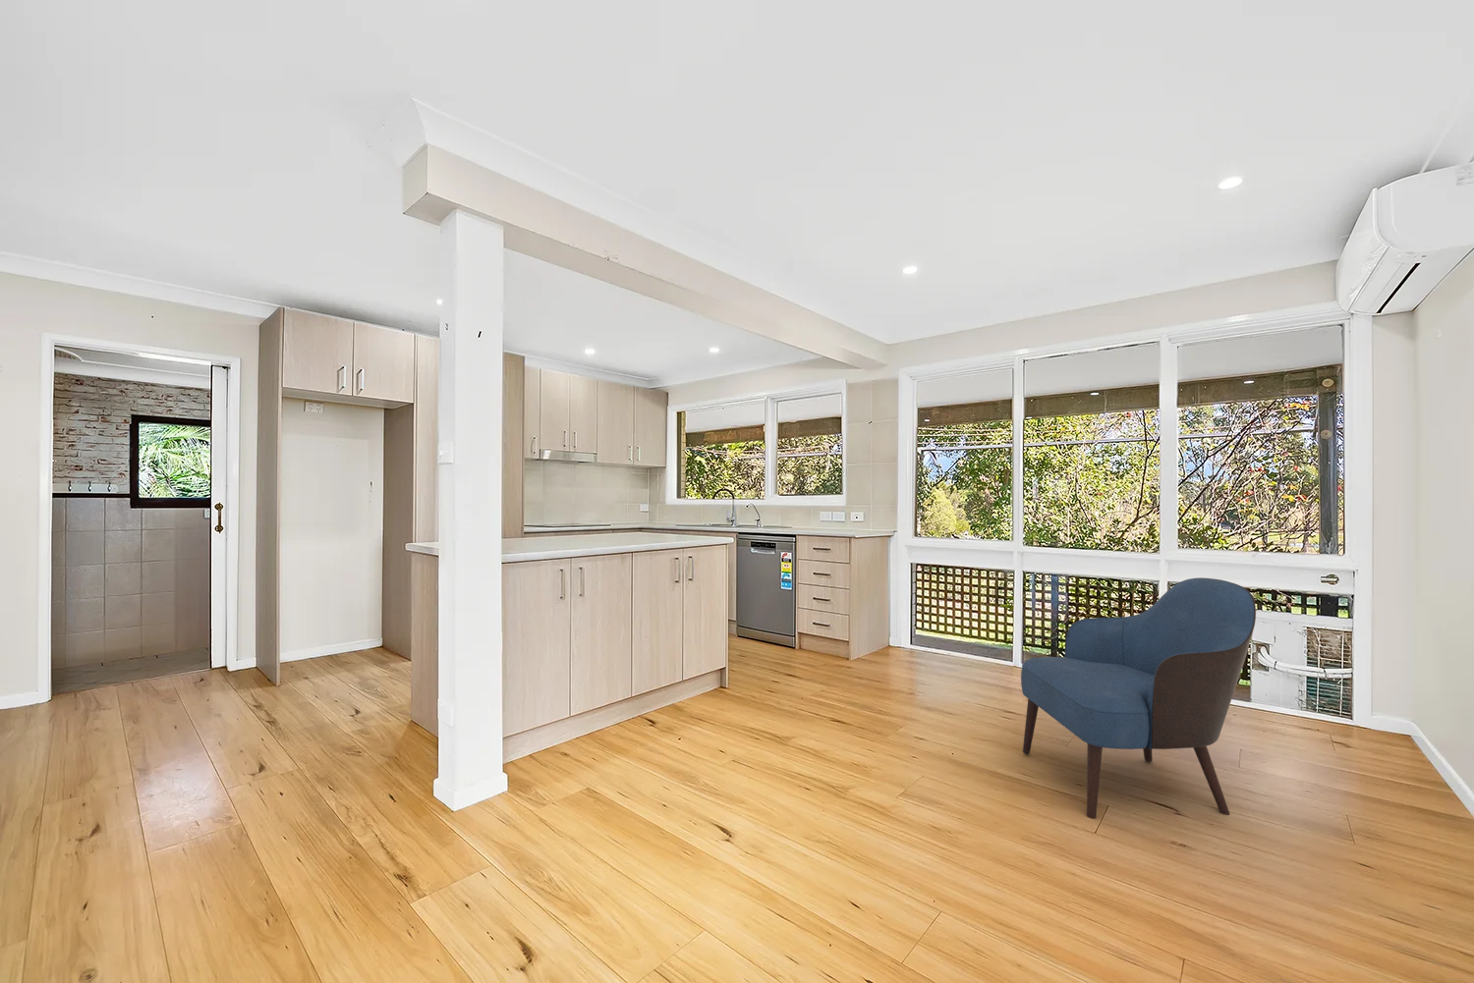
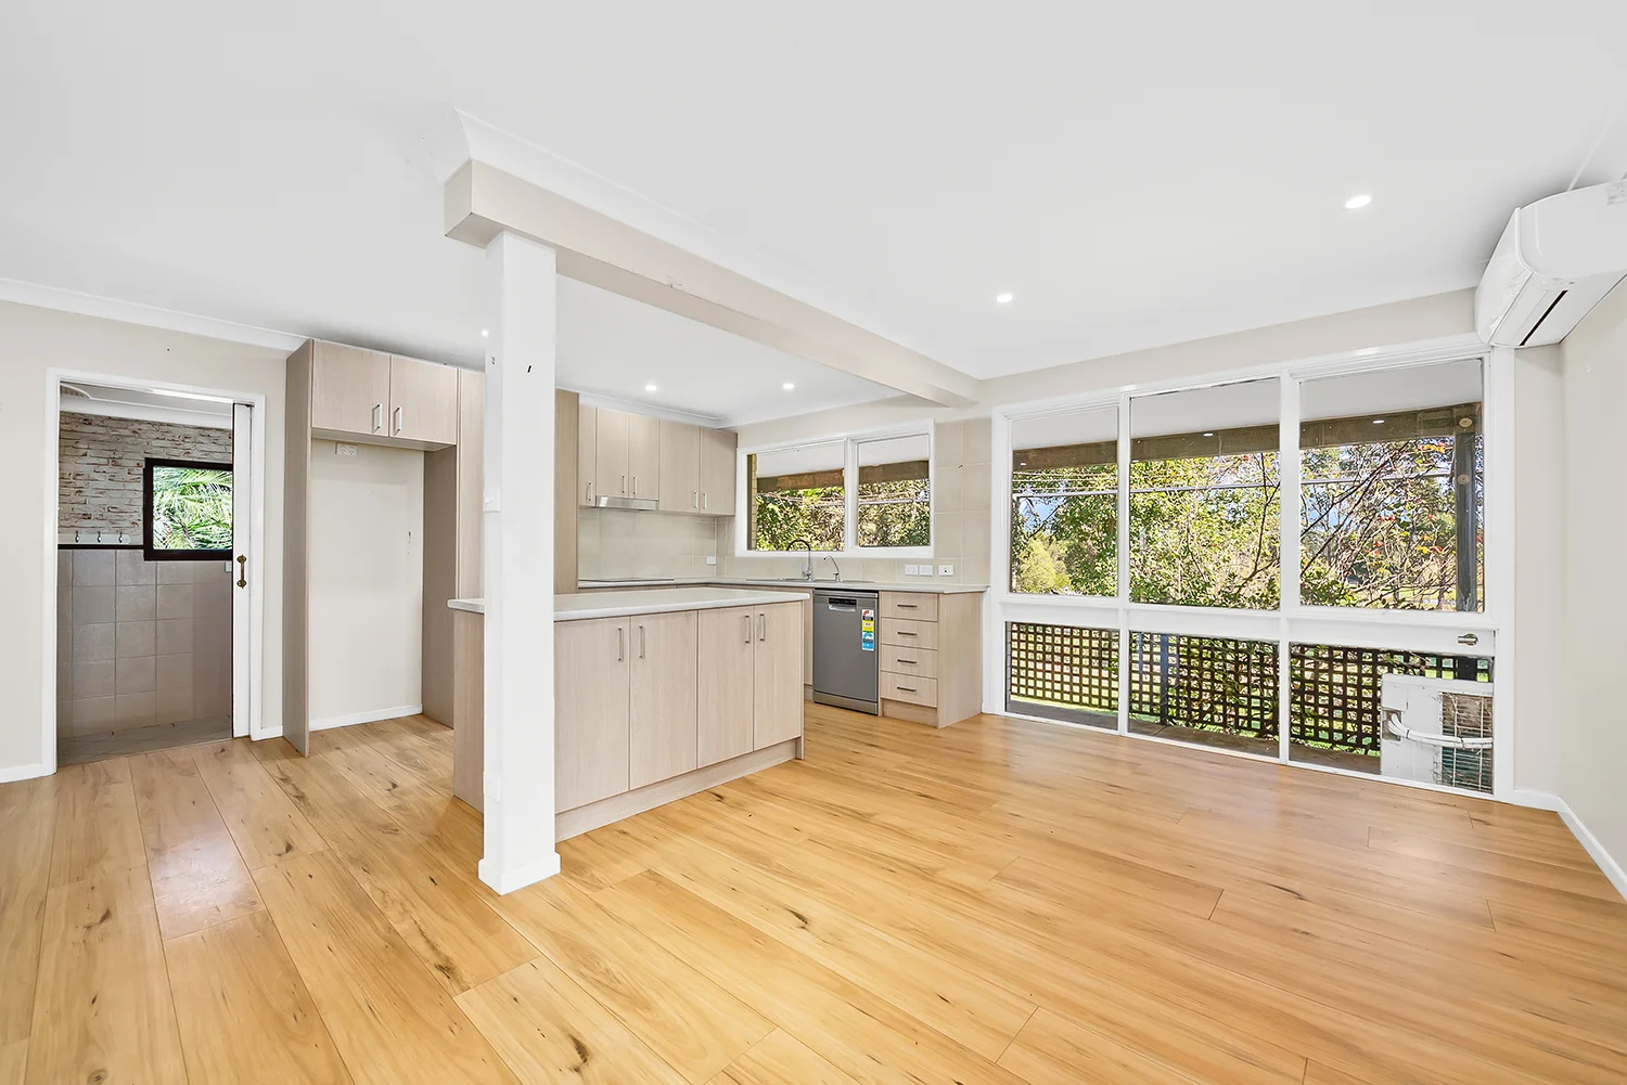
- armchair [1020,576,1257,820]
